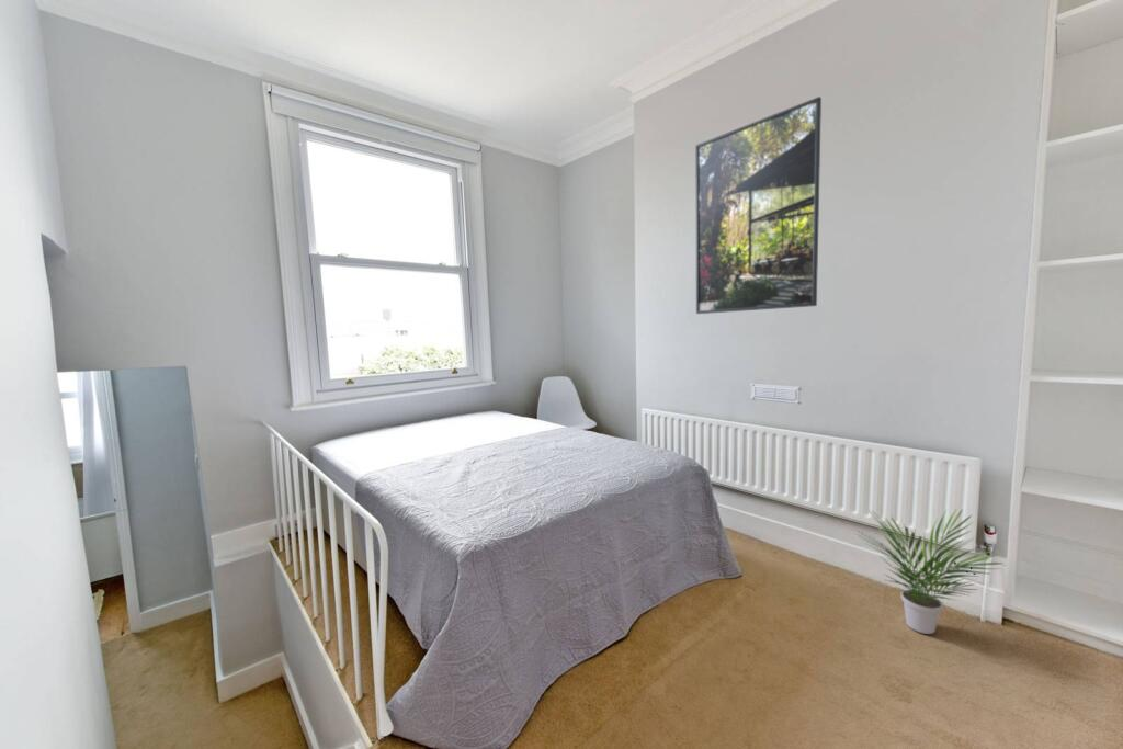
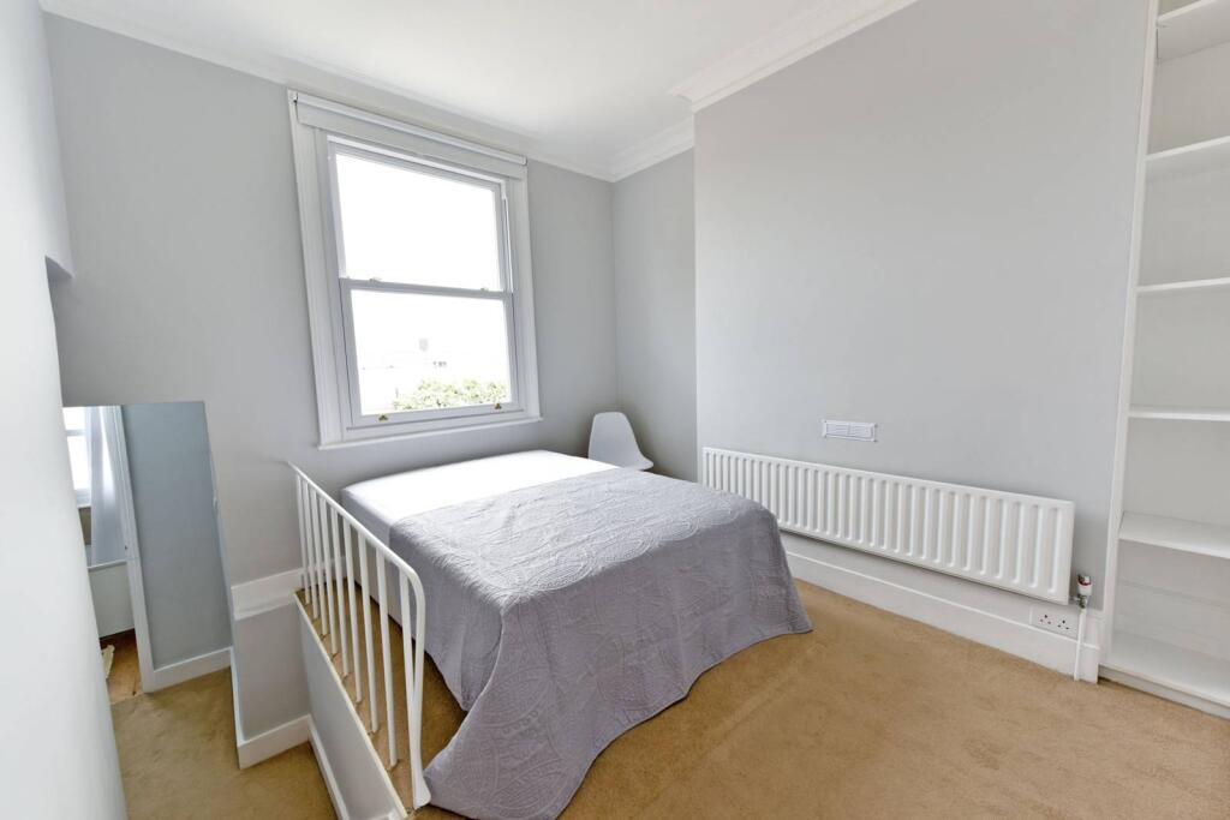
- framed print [694,95,823,315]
- potted plant [854,508,1006,635]
